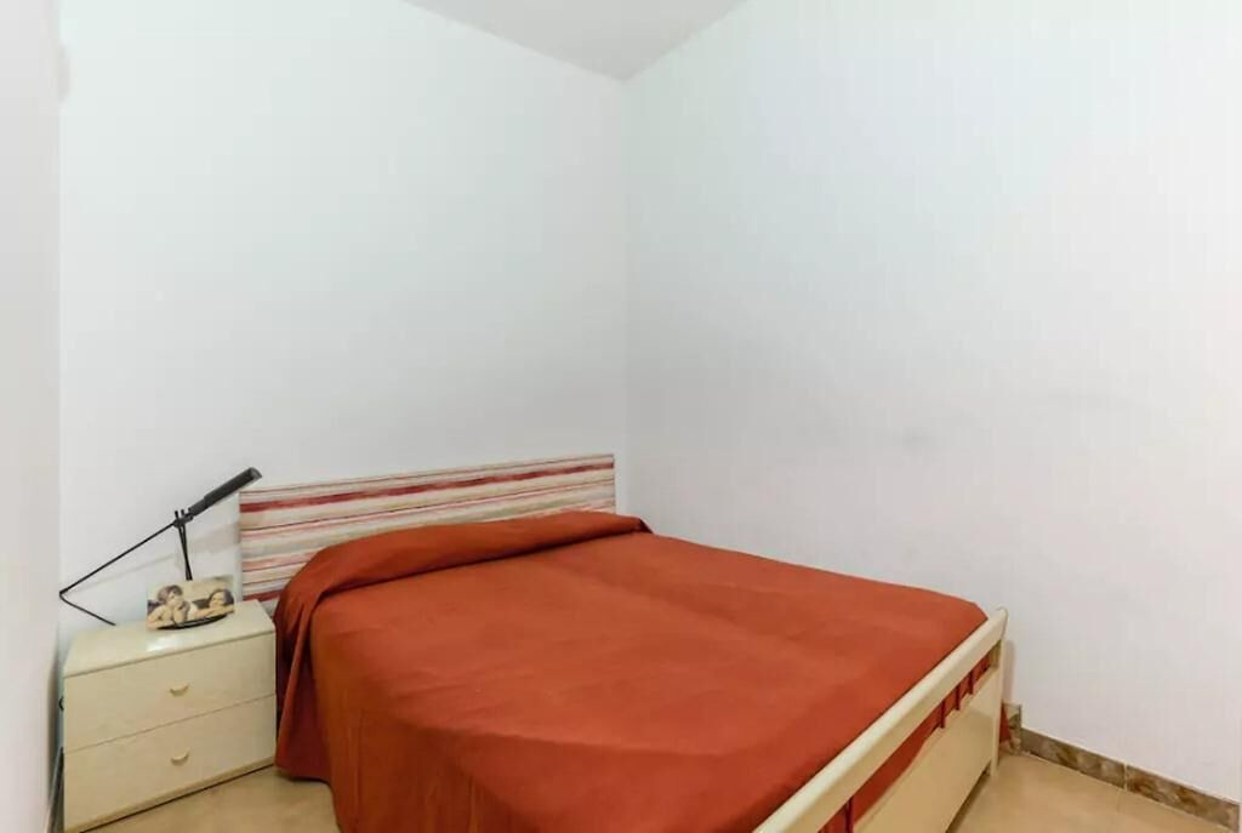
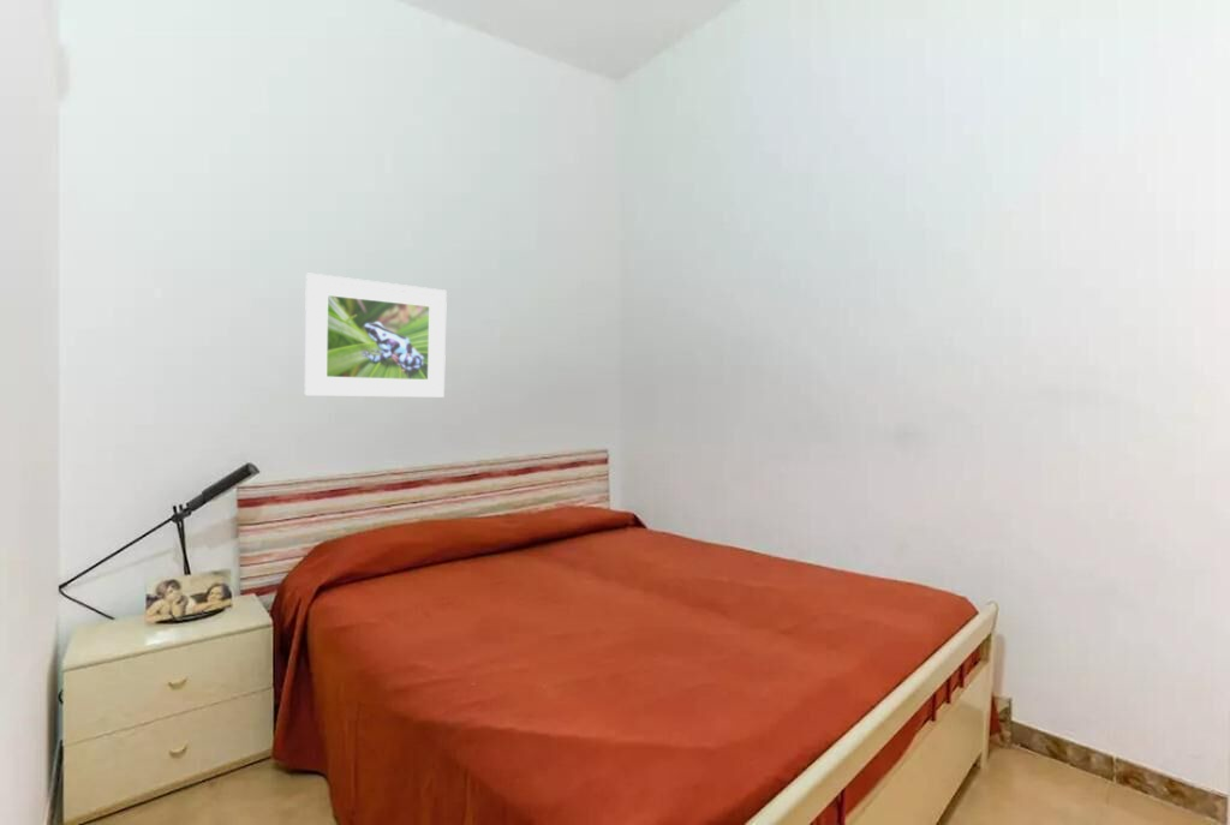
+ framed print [304,271,448,399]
